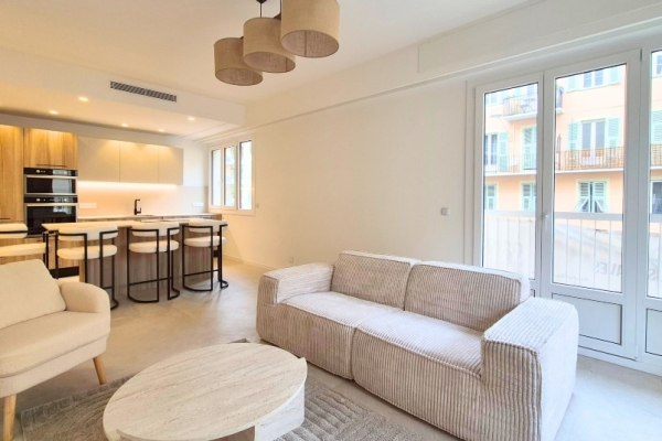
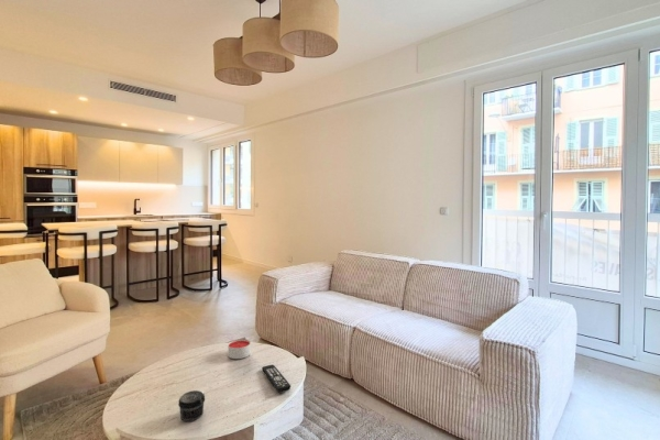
+ jar [177,389,206,422]
+ remote control [261,364,292,394]
+ candle [227,339,251,360]
